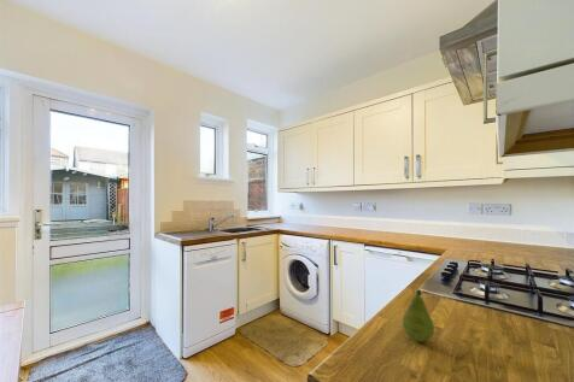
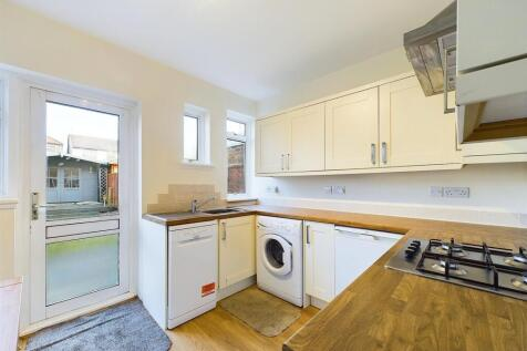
- fruit [402,288,435,343]
